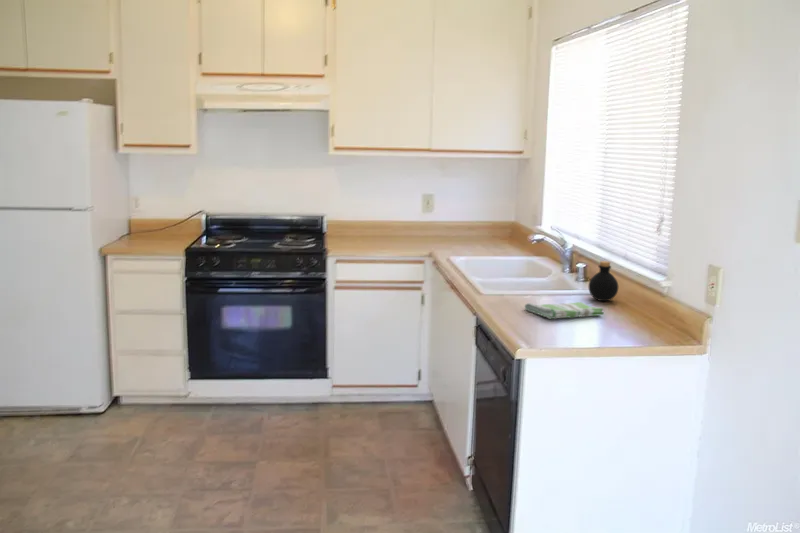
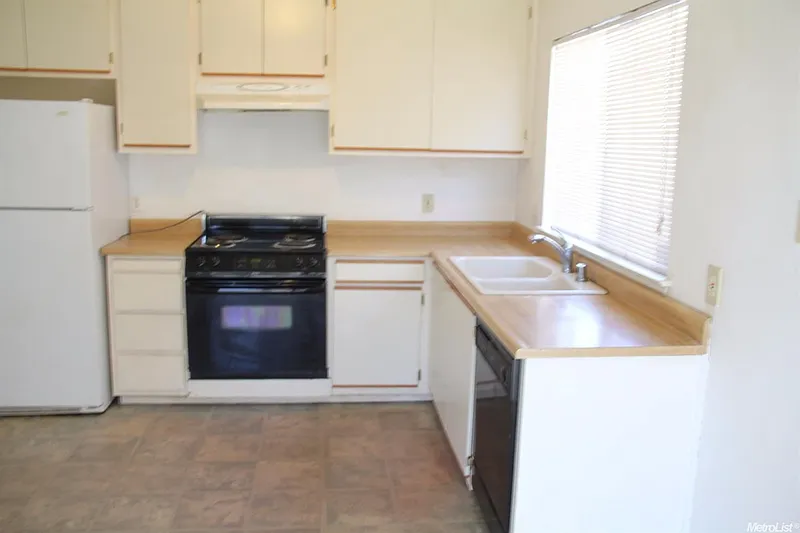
- bottle [588,260,619,302]
- dish towel [524,301,605,320]
